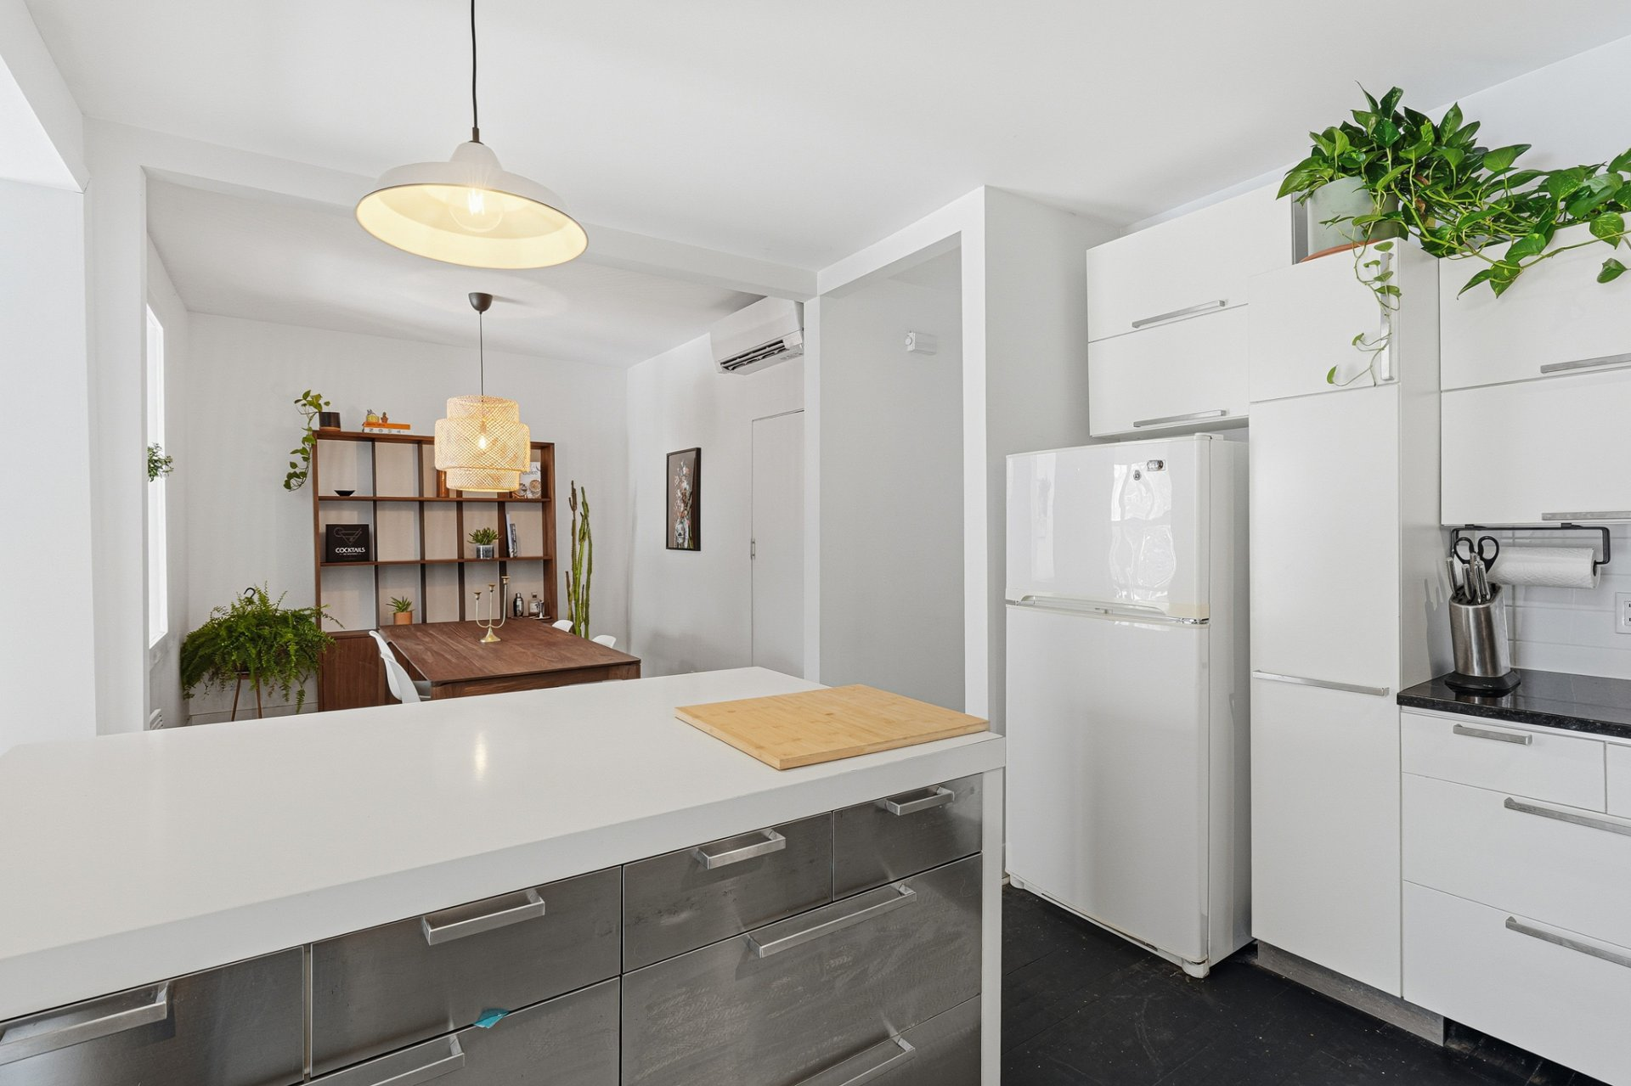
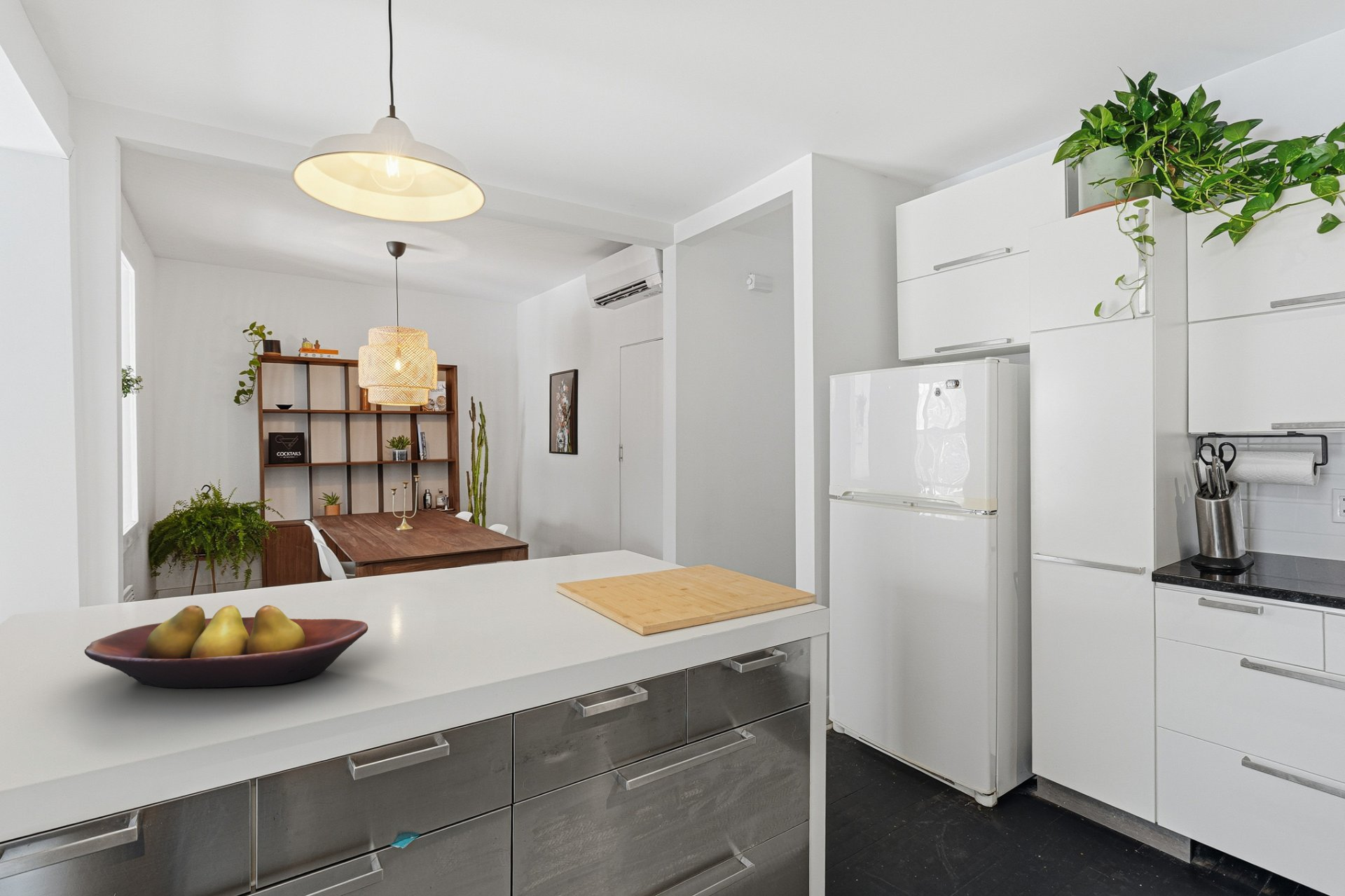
+ fruit bowl [84,605,368,689]
